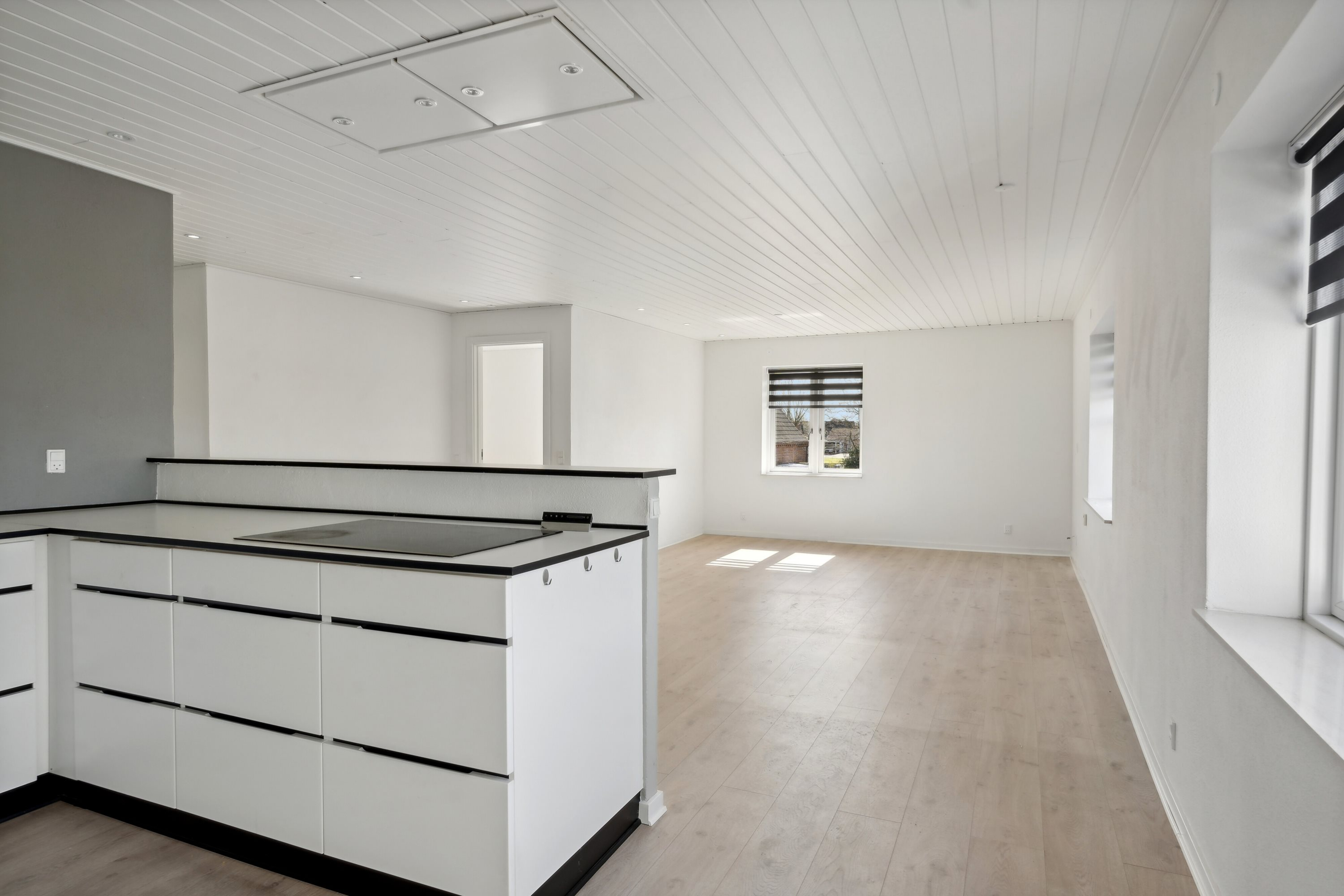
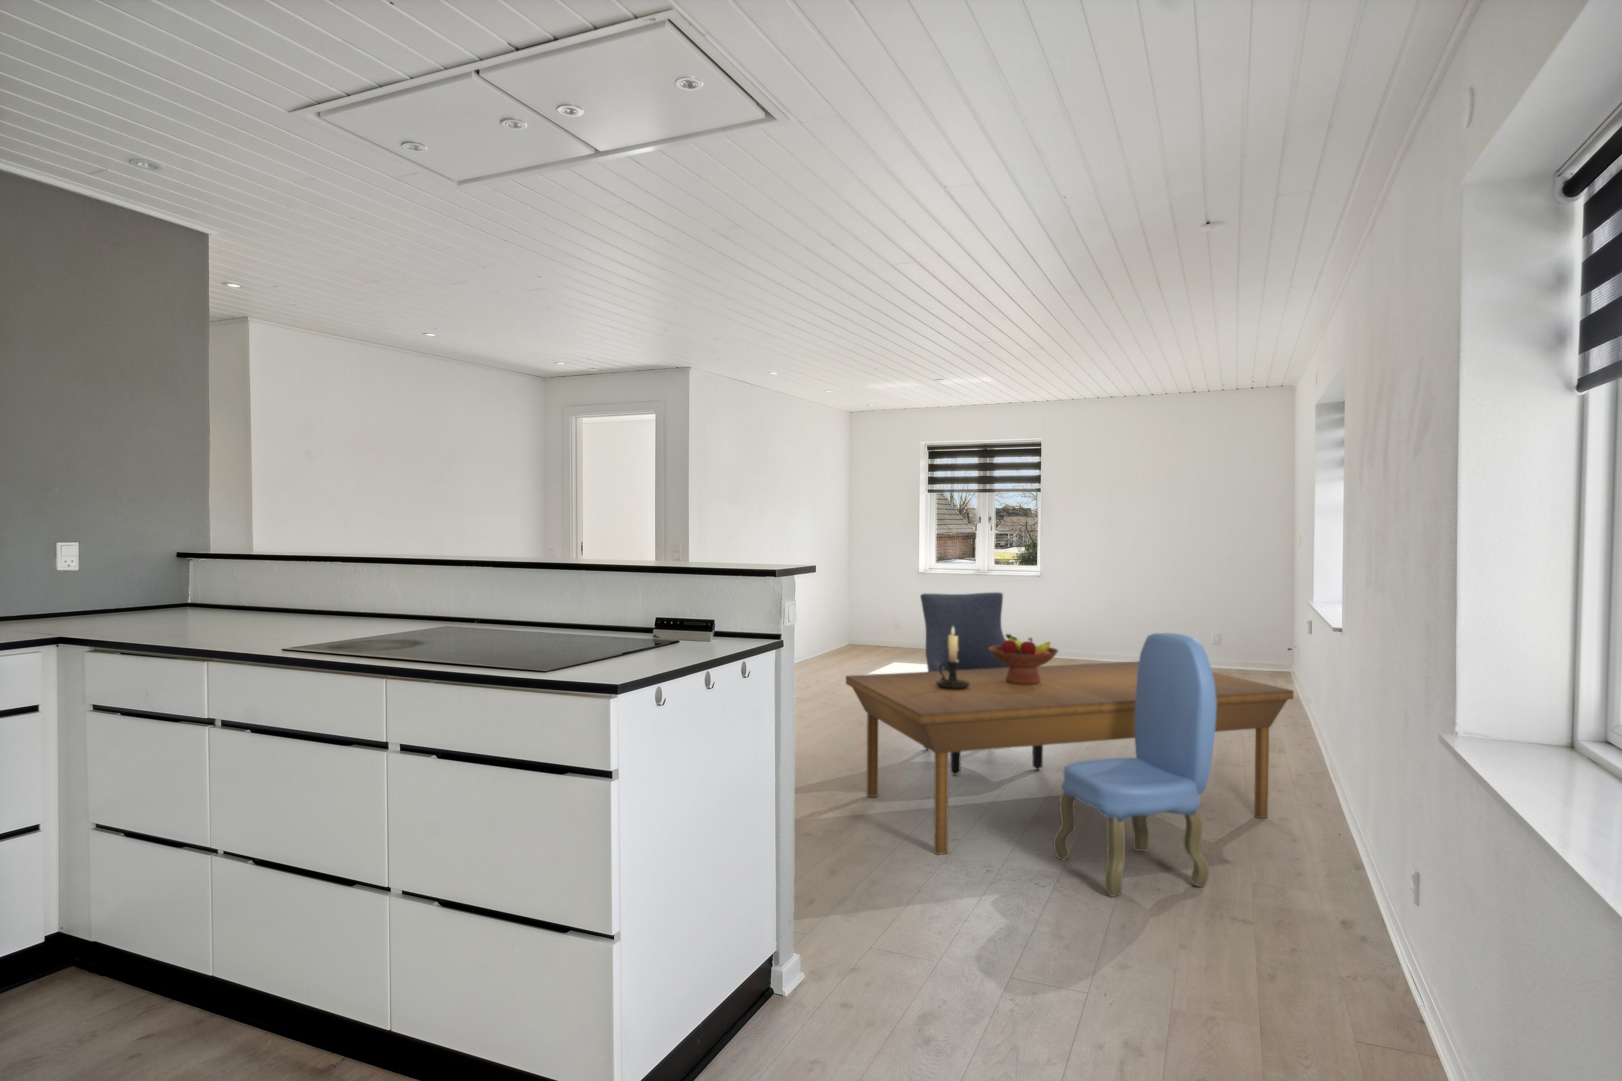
+ chair [920,592,1044,776]
+ candle holder [935,625,969,690]
+ fruit bowl [988,633,1060,684]
+ dining table [845,660,1295,855]
+ dining chair [1054,632,1216,898]
